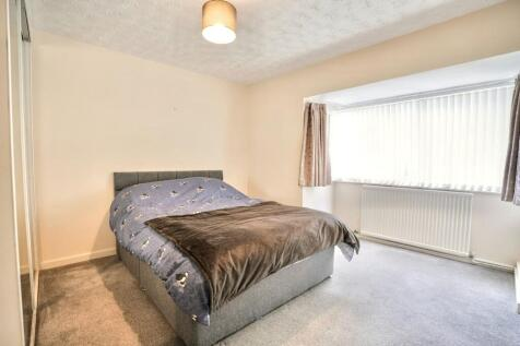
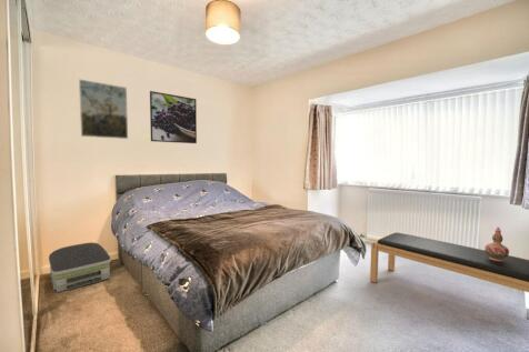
+ air purifier [48,241,112,294]
+ bench [369,231,529,293]
+ decorative vase [483,227,510,261]
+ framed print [149,90,198,144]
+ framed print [78,78,129,140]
